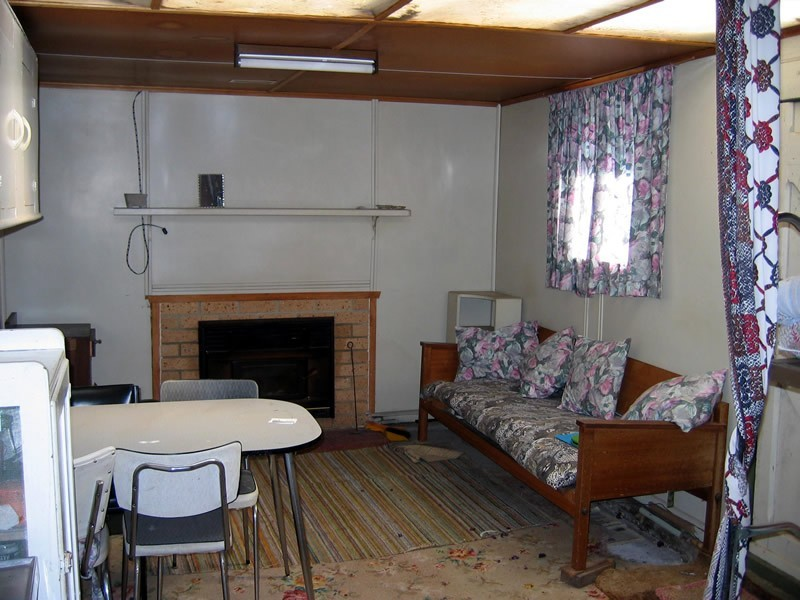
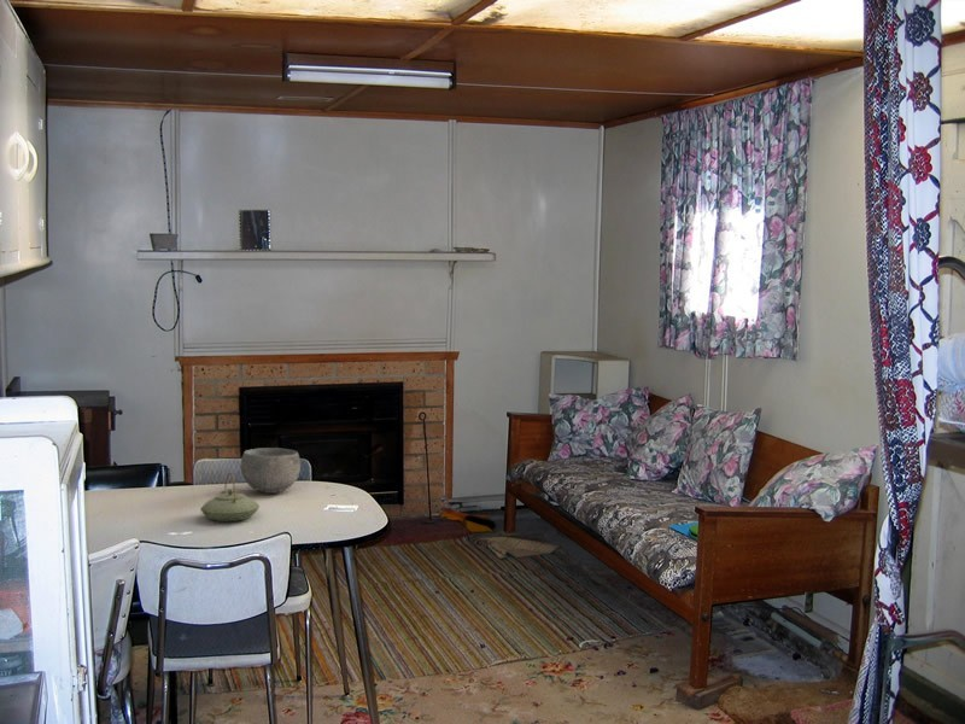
+ bowl [239,446,302,495]
+ teapot [200,472,261,522]
